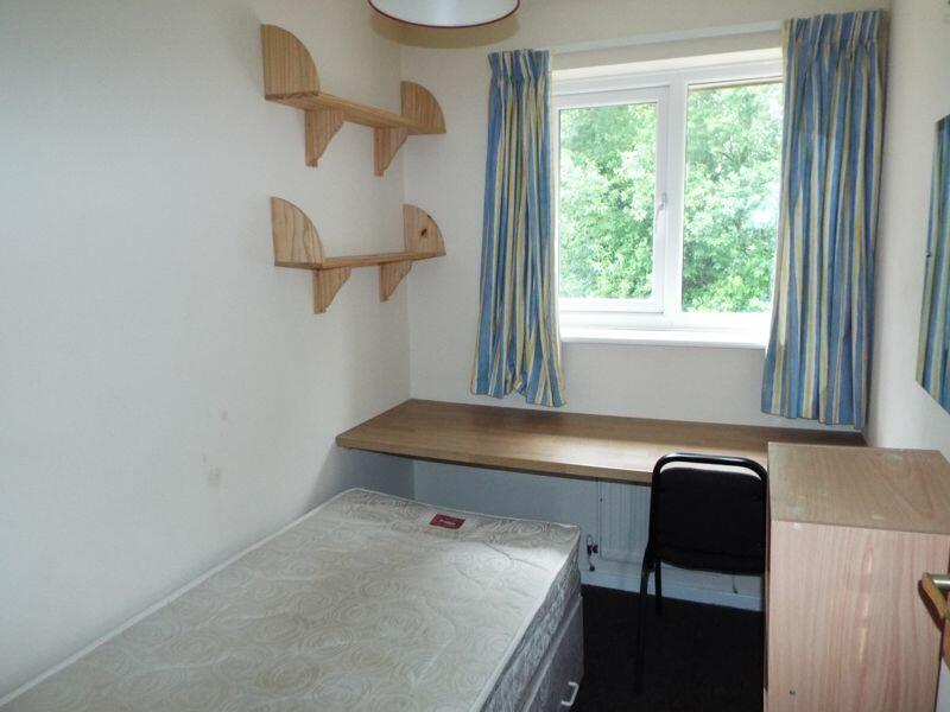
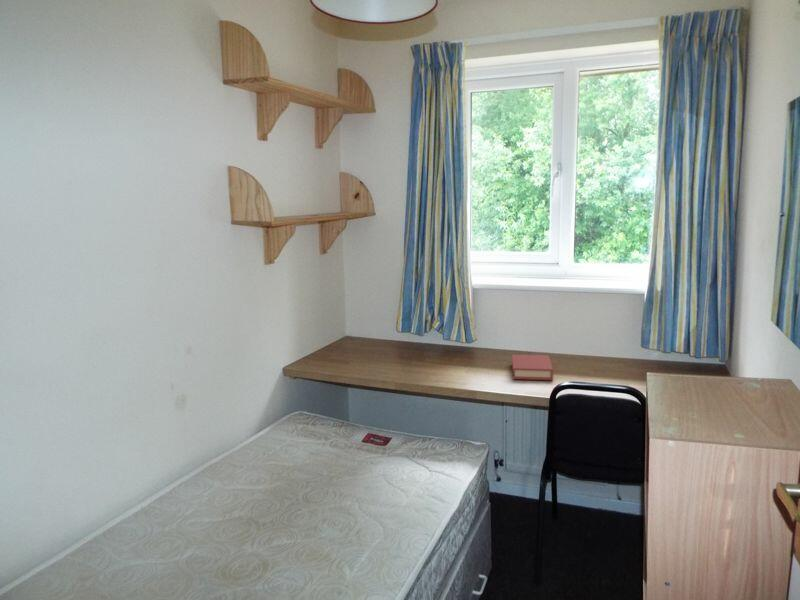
+ book [511,354,554,381]
